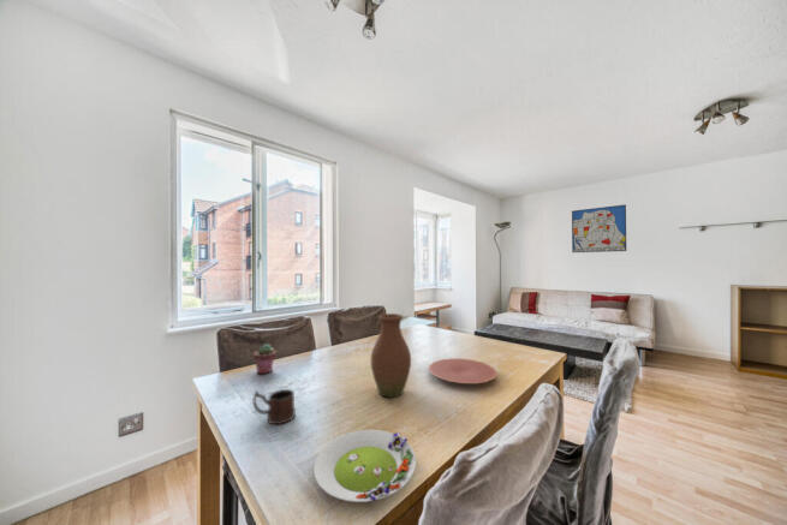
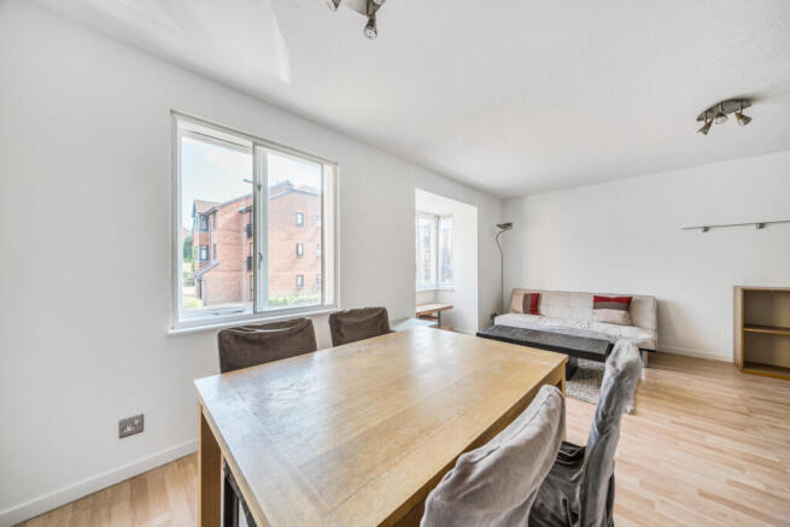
- potted succulent [252,342,278,375]
- plate [428,357,499,384]
- vase [370,312,412,399]
- wall art [571,203,627,253]
- salad plate [312,429,417,503]
- mug [252,388,297,425]
